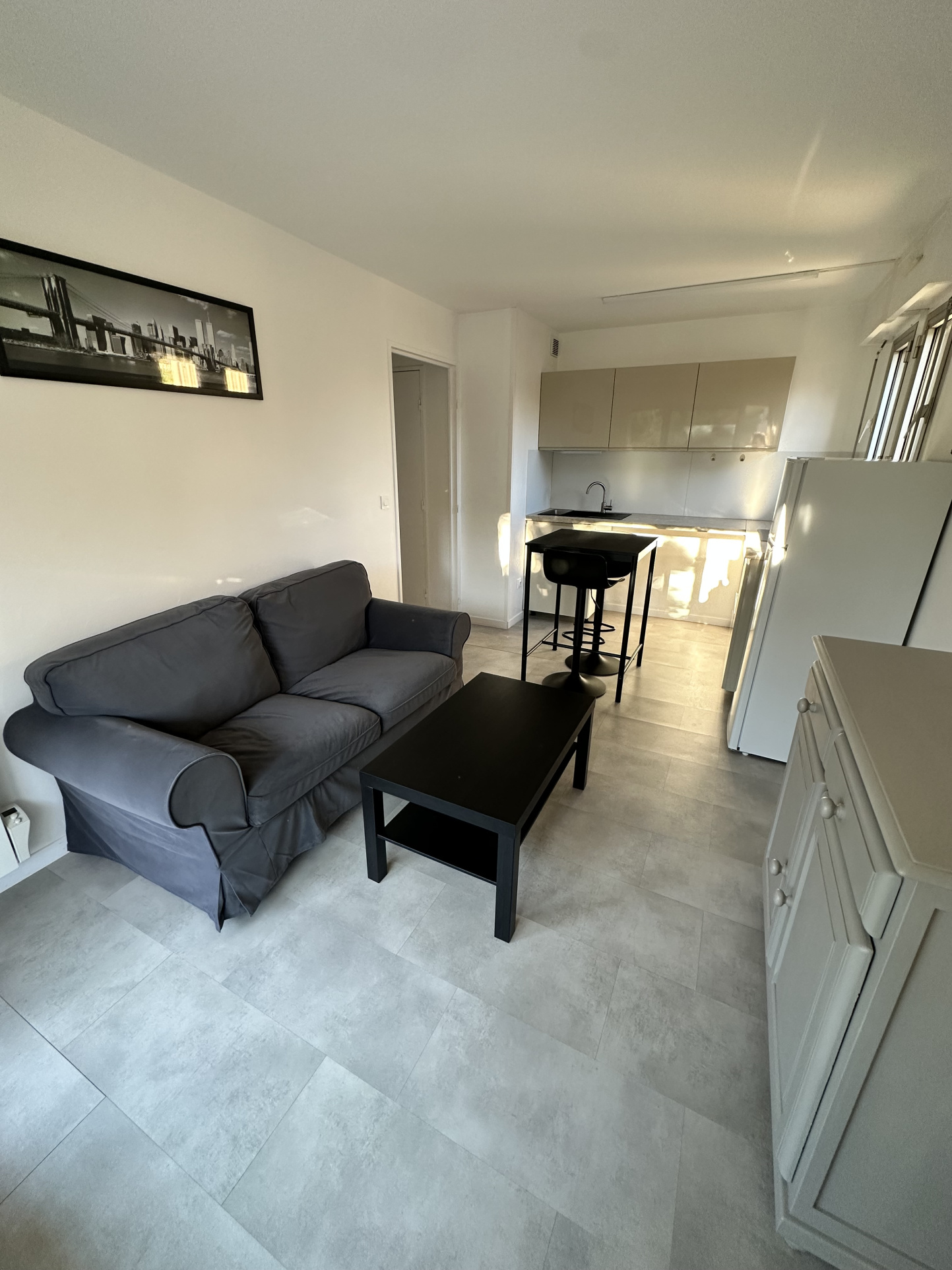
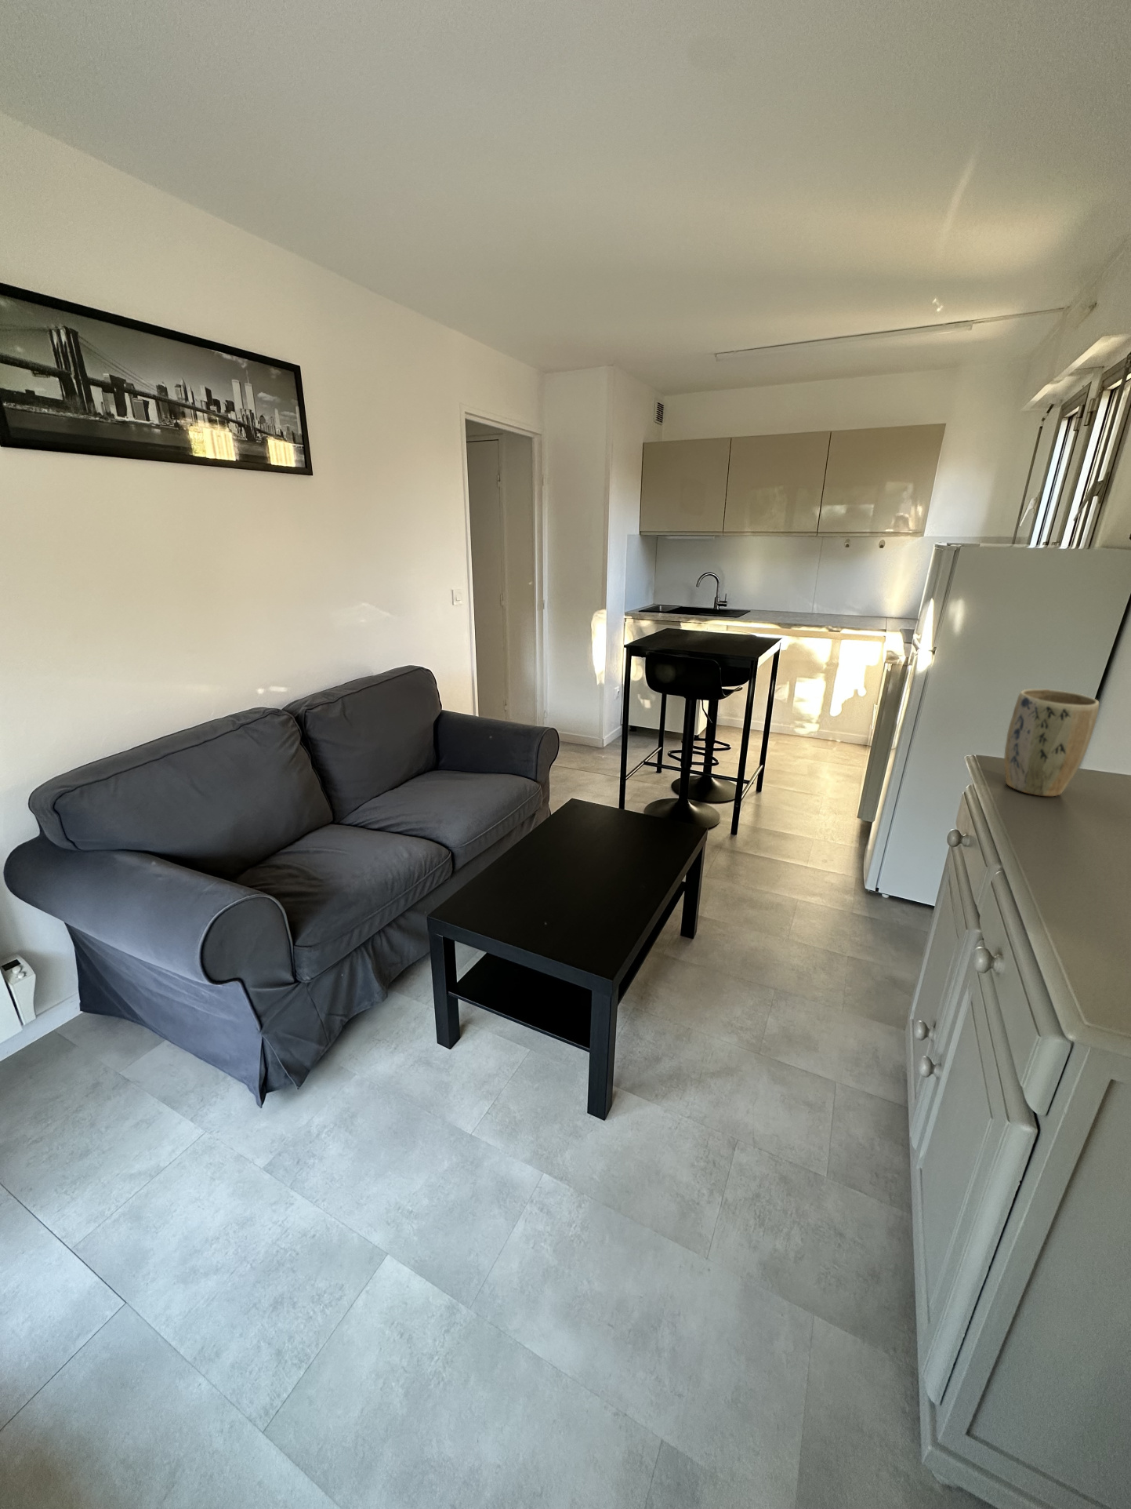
+ plant pot [1003,688,1100,797]
